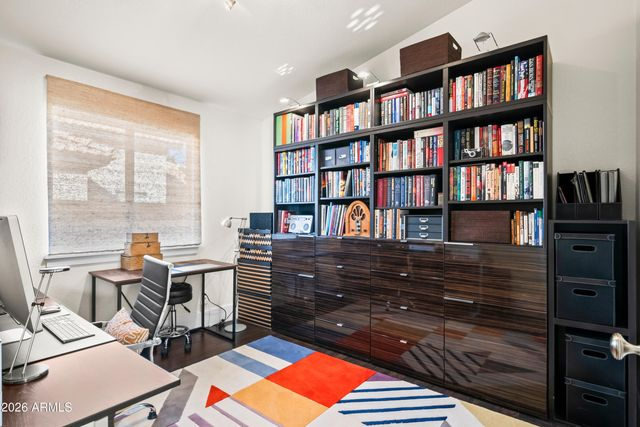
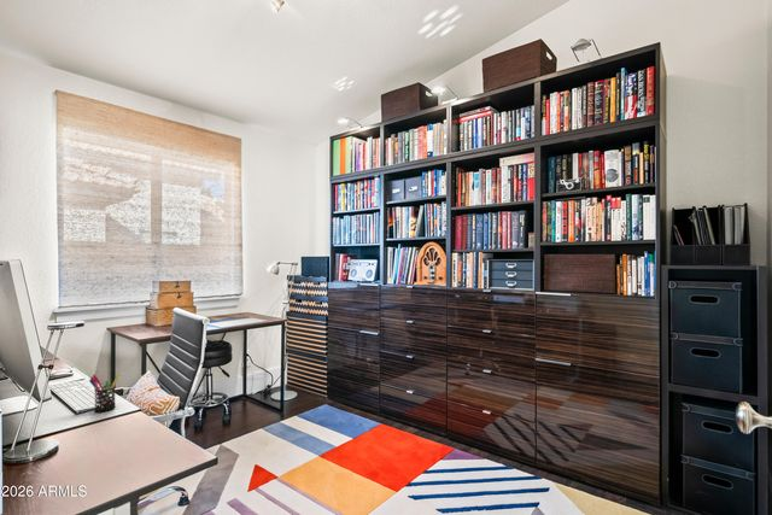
+ pen holder [88,373,121,412]
